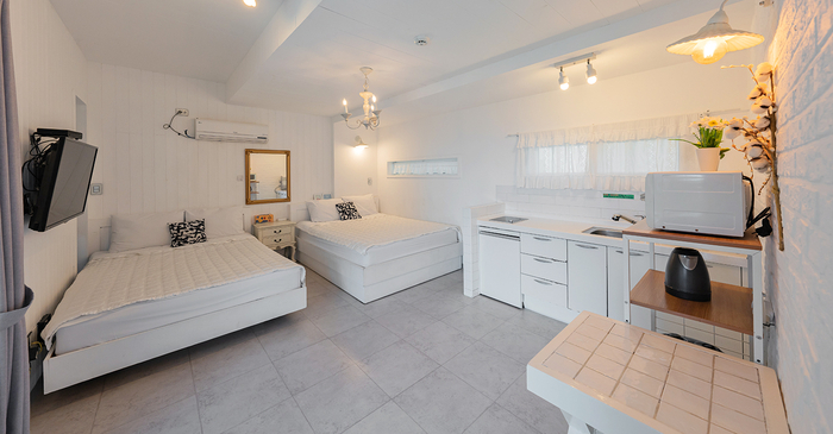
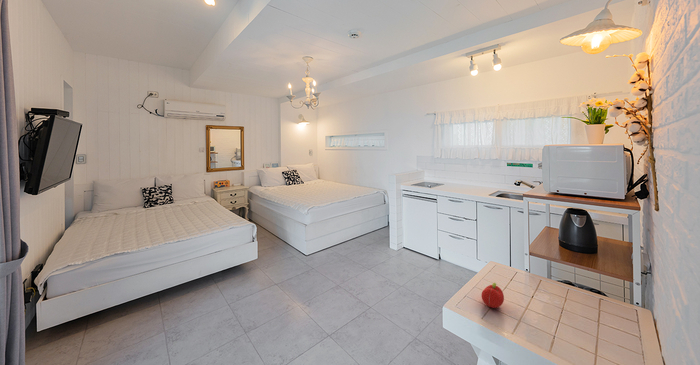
+ fruit [480,282,505,309]
